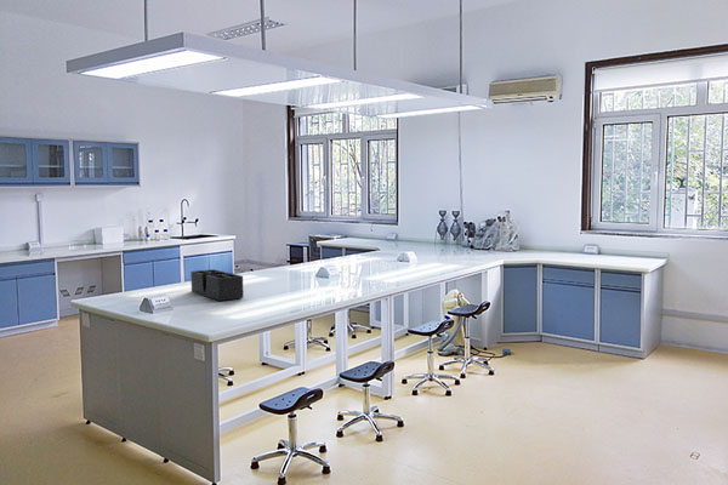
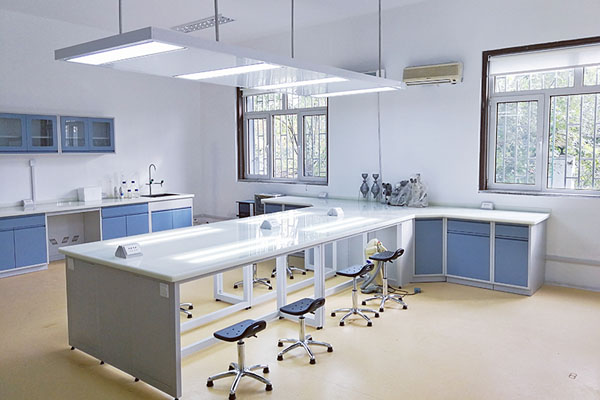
- desk organizer [189,268,244,302]
